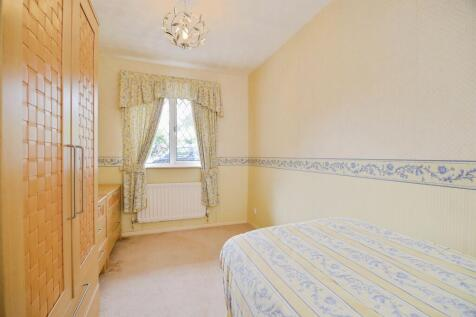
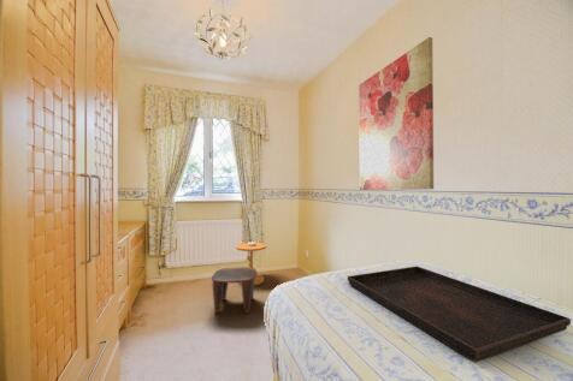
+ wall art [358,36,435,191]
+ serving tray [347,266,572,363]
+ stool [211,266,259,314]
+ side table [235,240,268,286]
